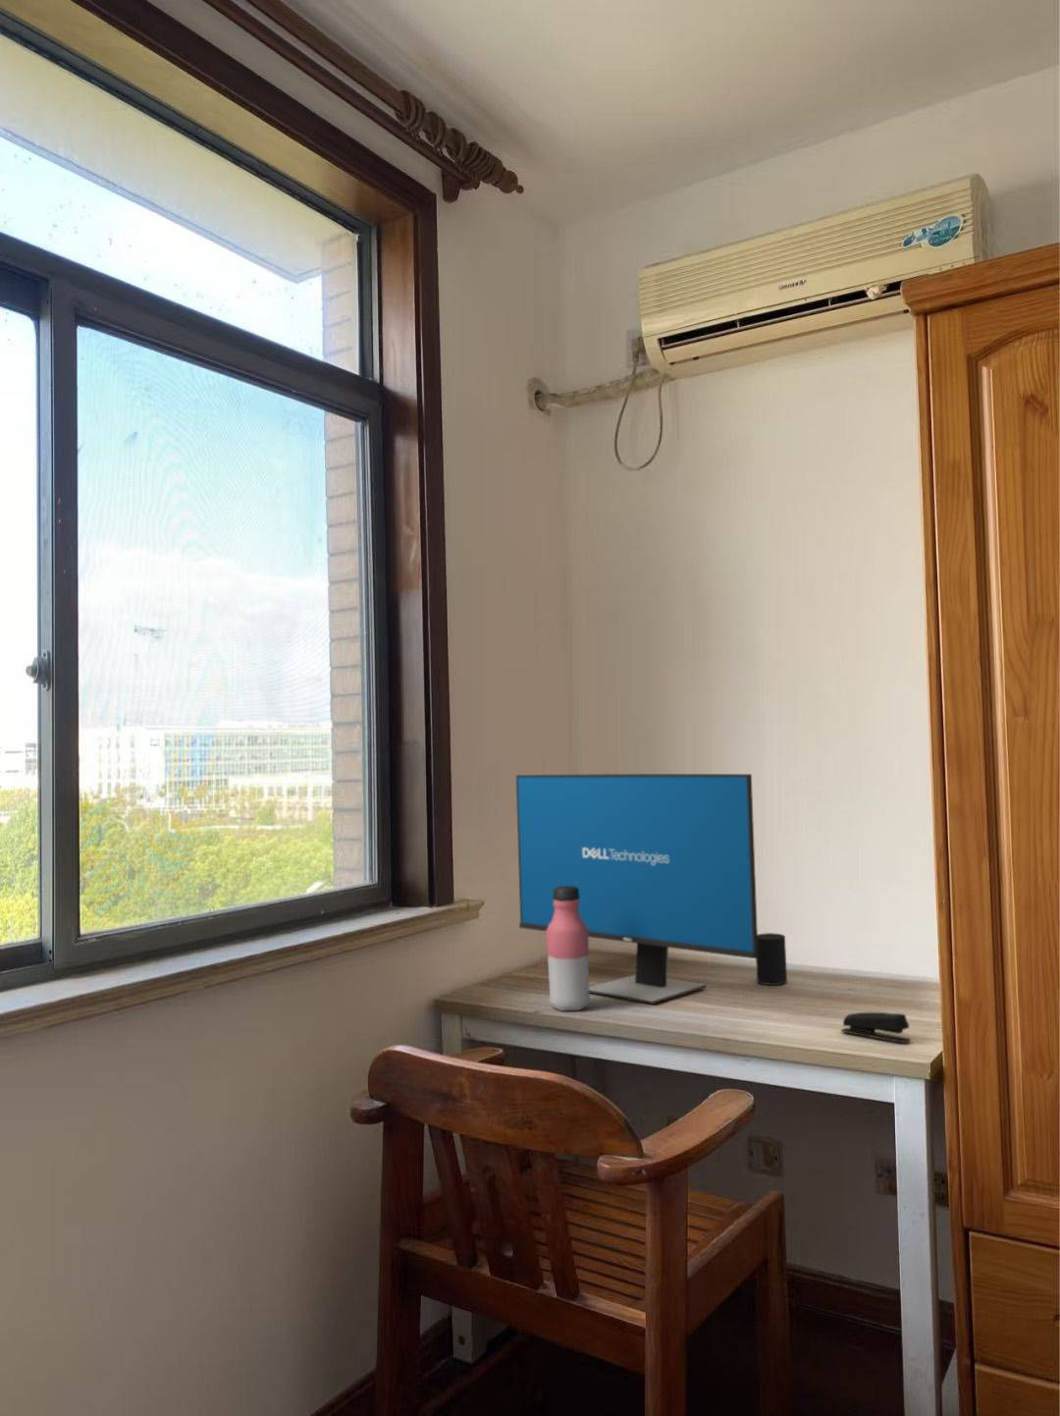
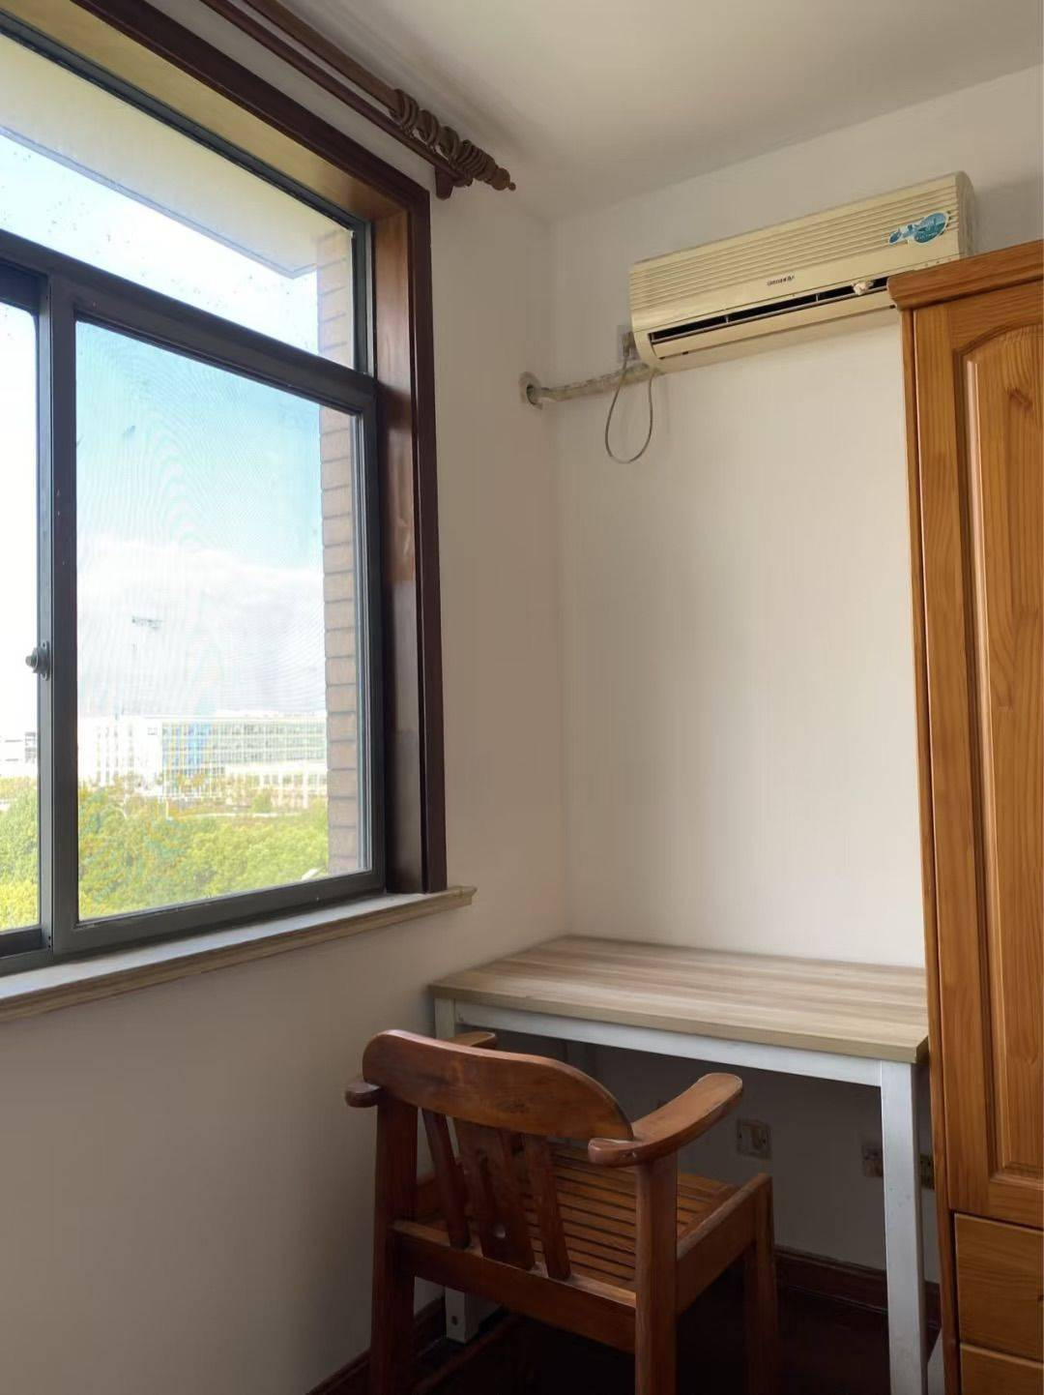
- water bottle [546,886,591,1012]
- computer monitor [516,773,758,1006]
- stapler [841,1012,912,1044]
- cup [755,931,788,986]
